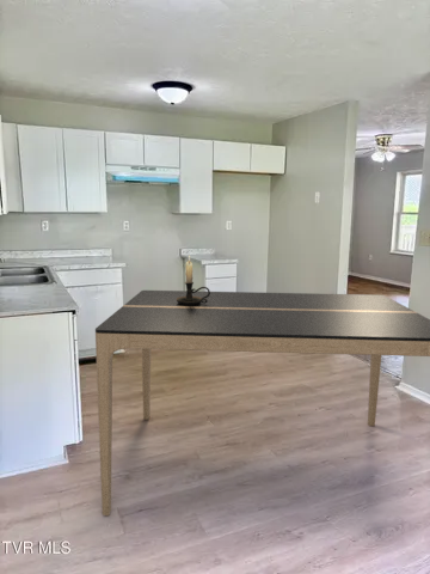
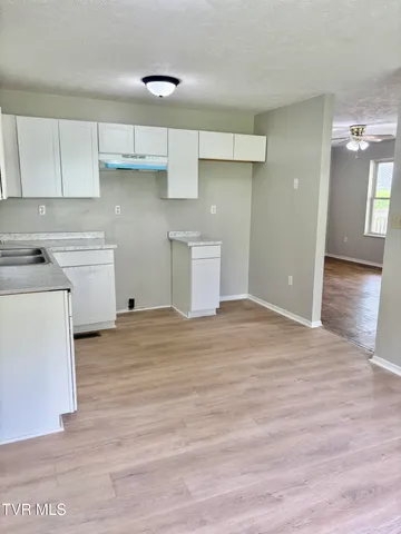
- dining table [94,289,430,517]
- candle holder [177,254,211,305]
